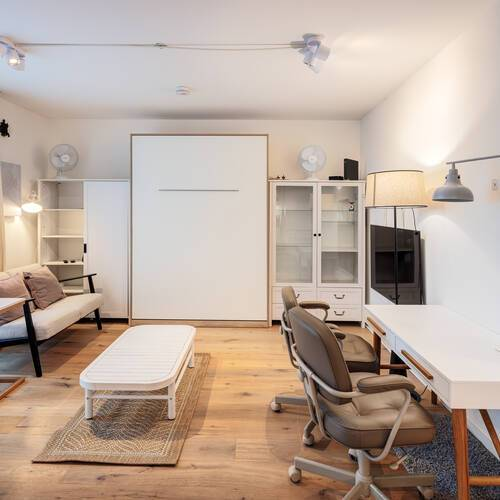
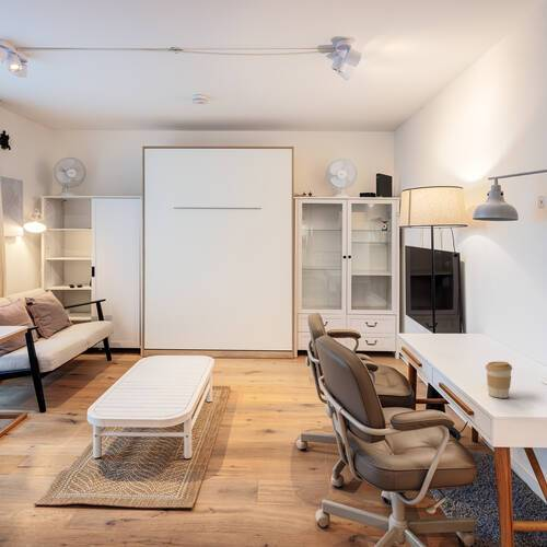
+ coffee cup [485,361,513,399]
